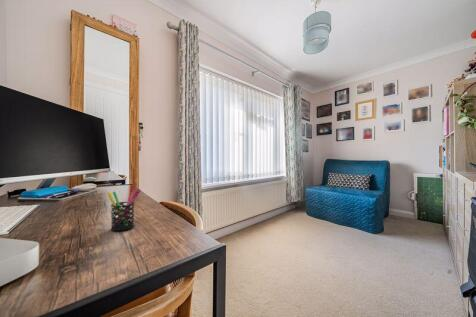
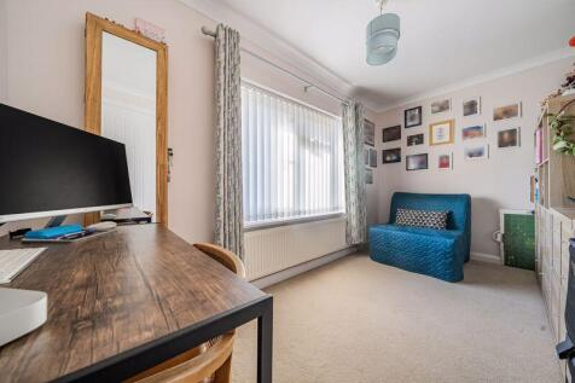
- pen holder [106,184,141,232]
